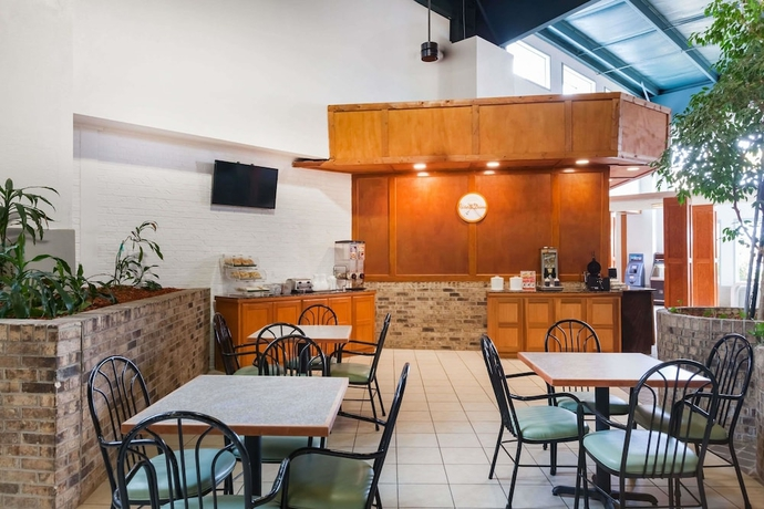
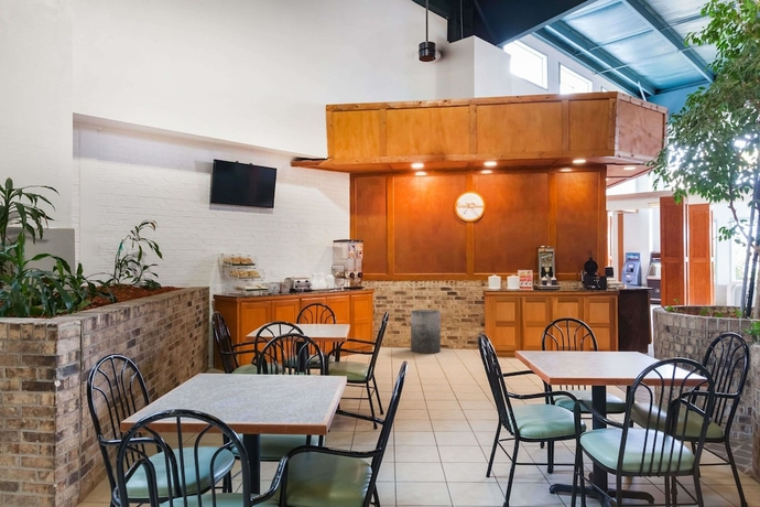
+ trash can [410,309,442,355]
